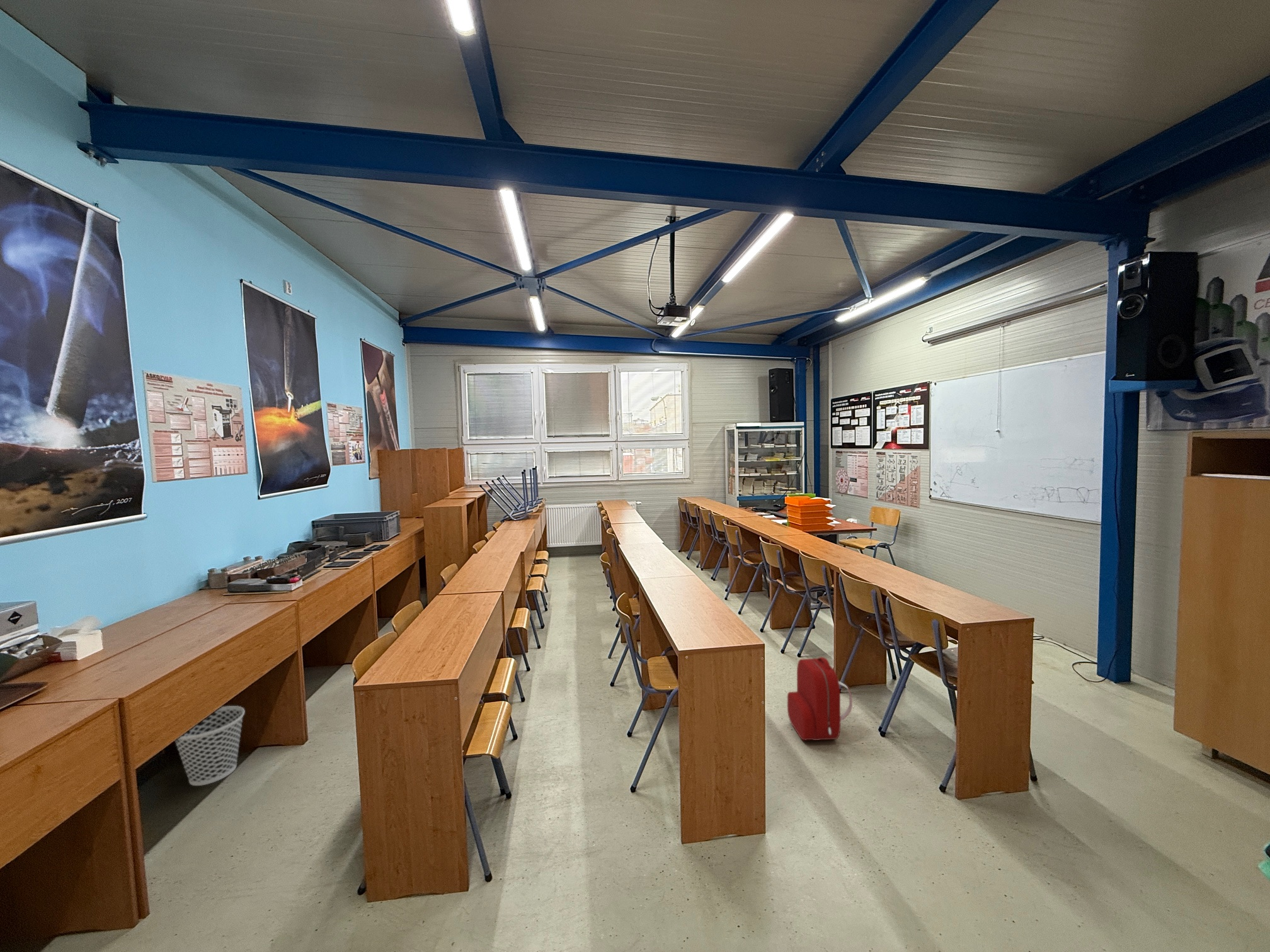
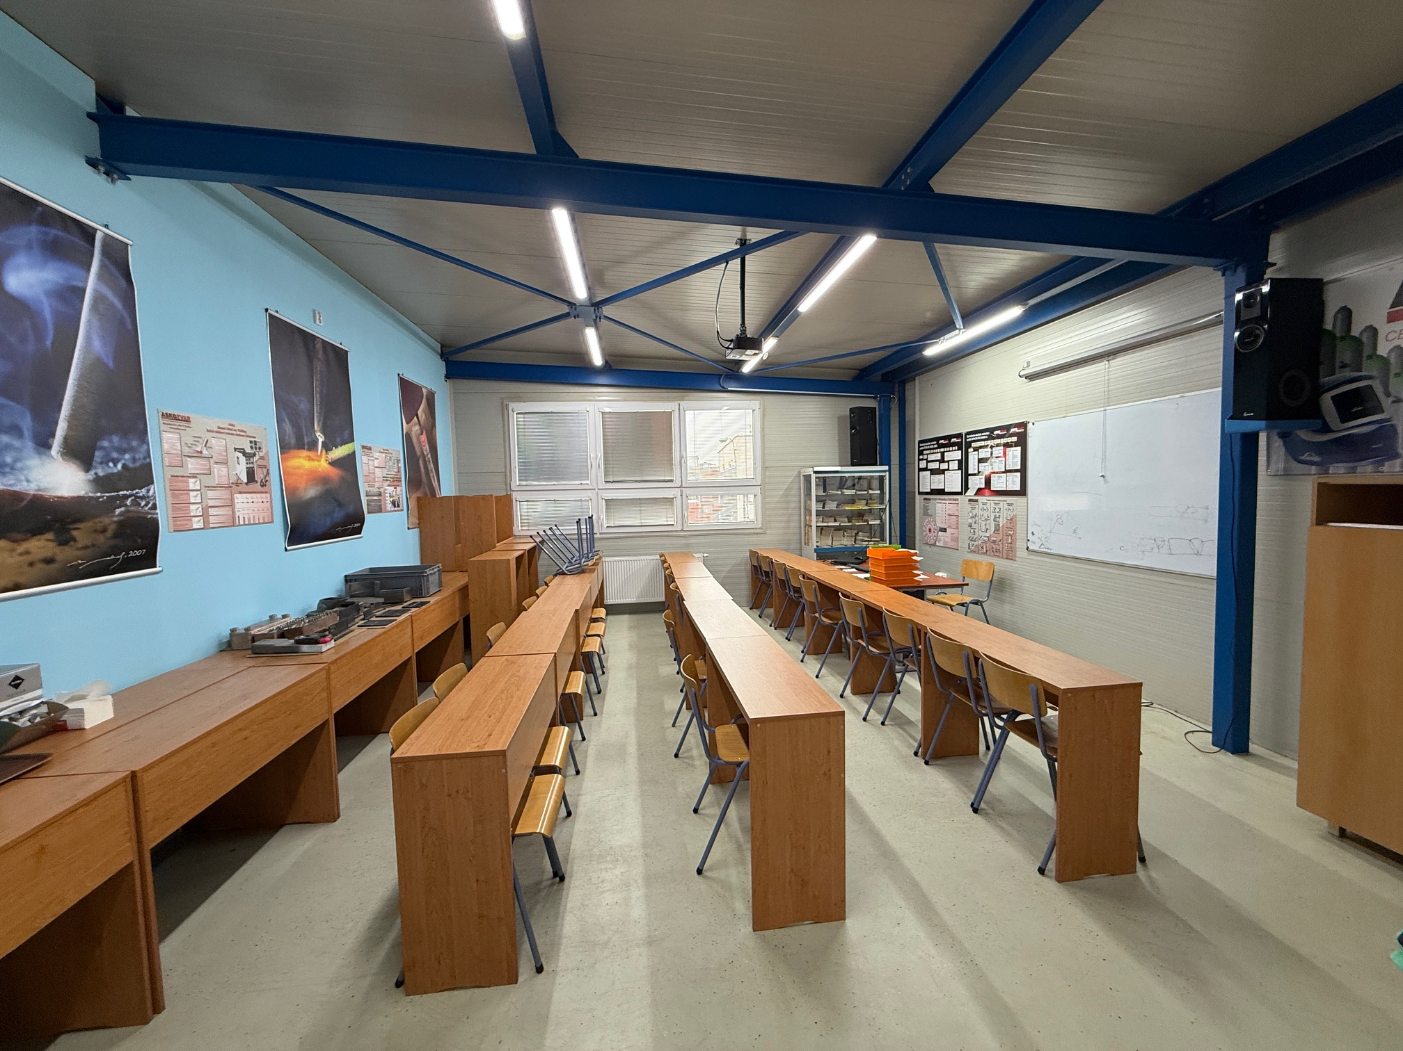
- wastebasket [174,705,245,786]
- backpack [787,657,853,741]
